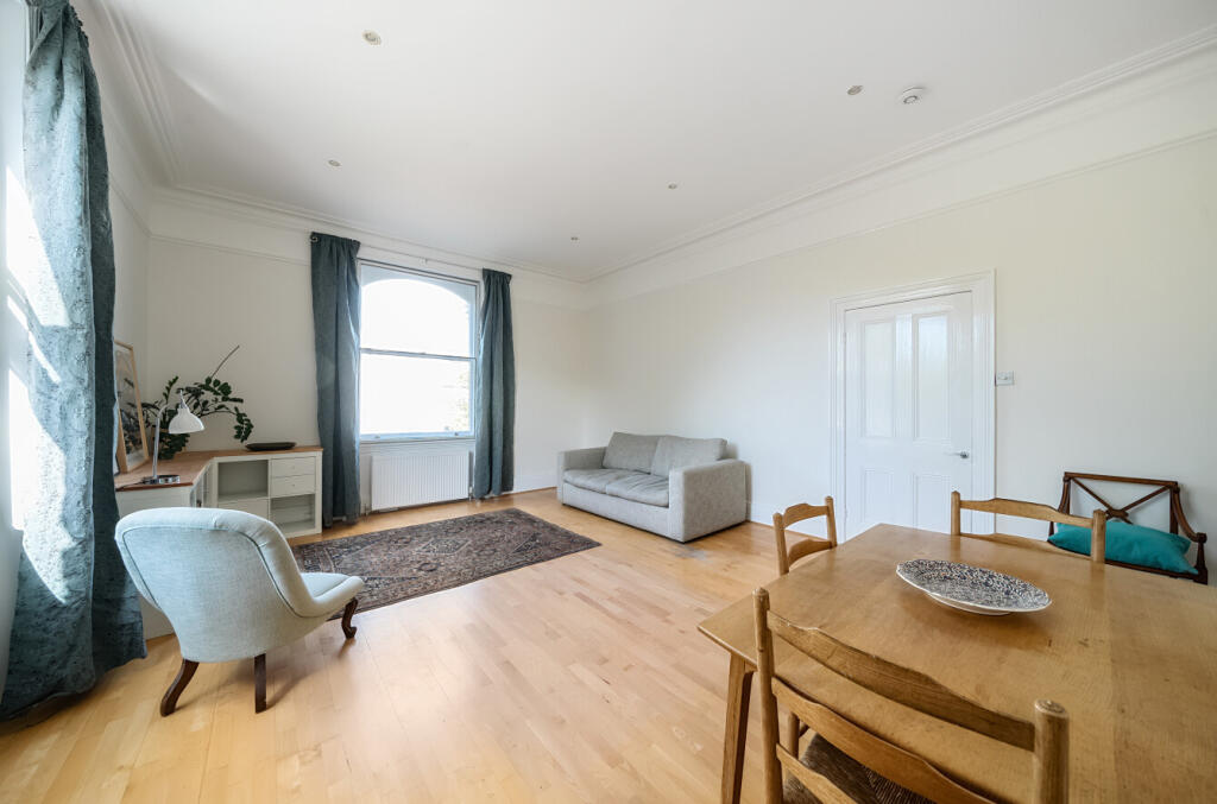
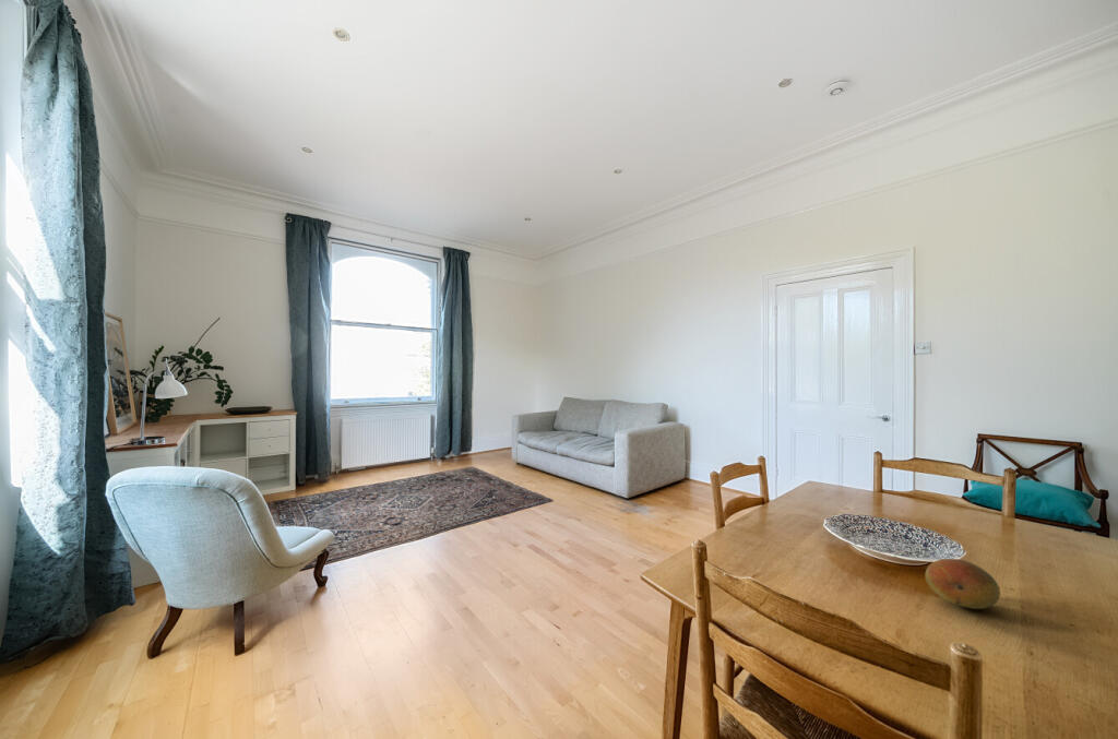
+ fruit [924,558,1001,610]
